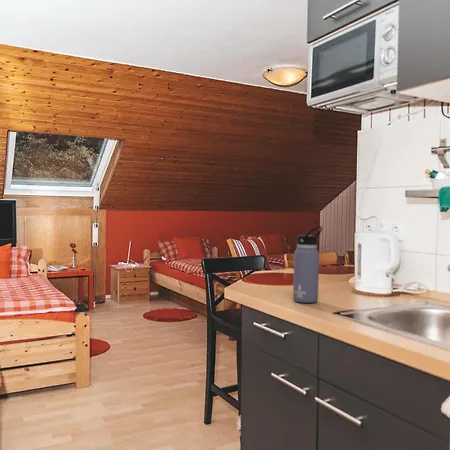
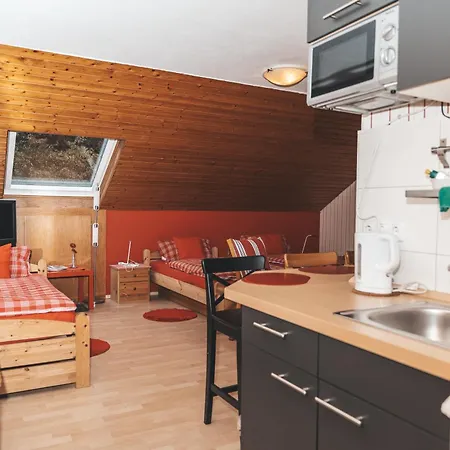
- water bottle [292,225,323,304]
